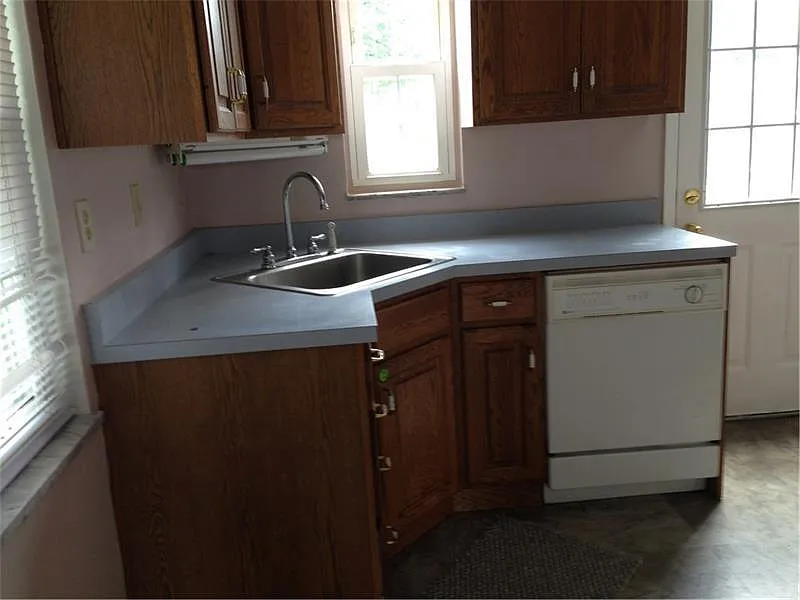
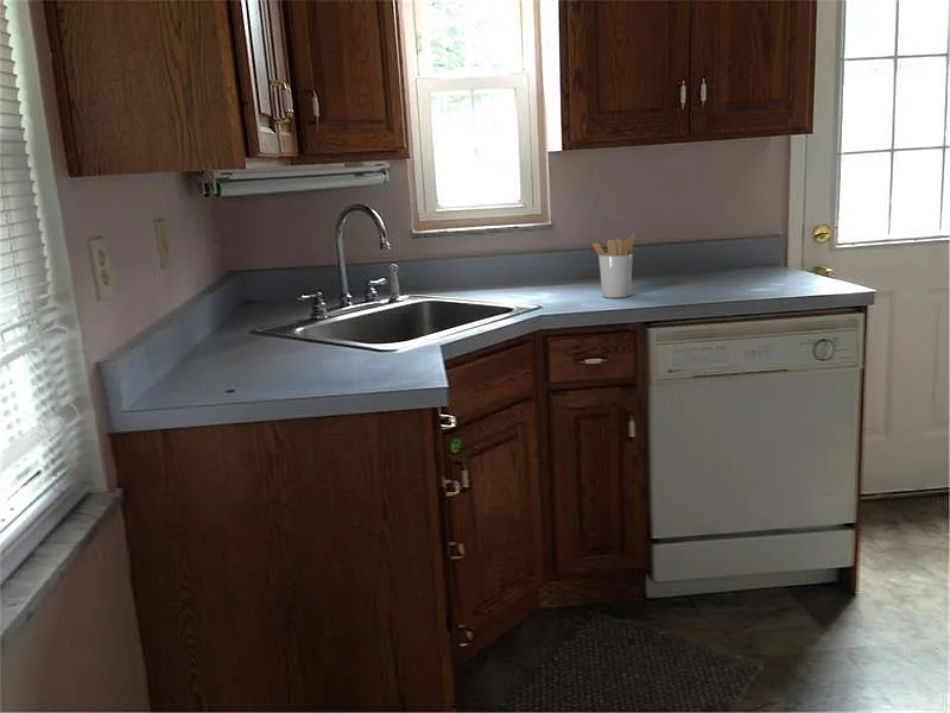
+ utensil holder [591,233,635,299]
